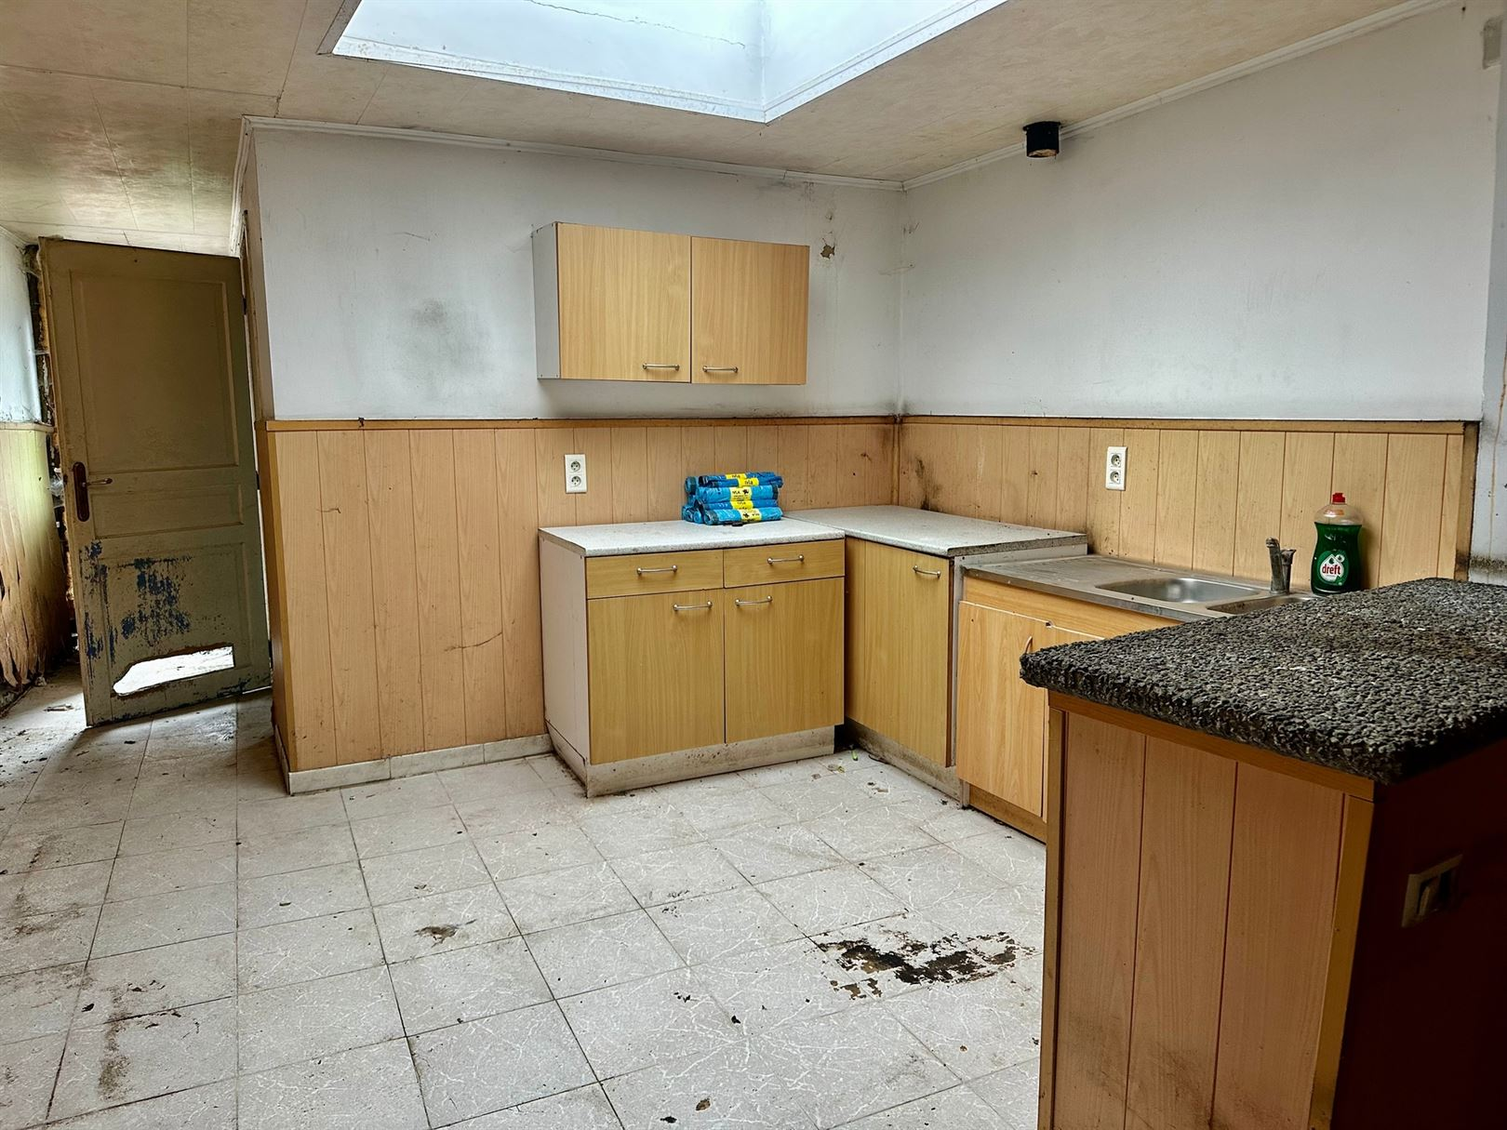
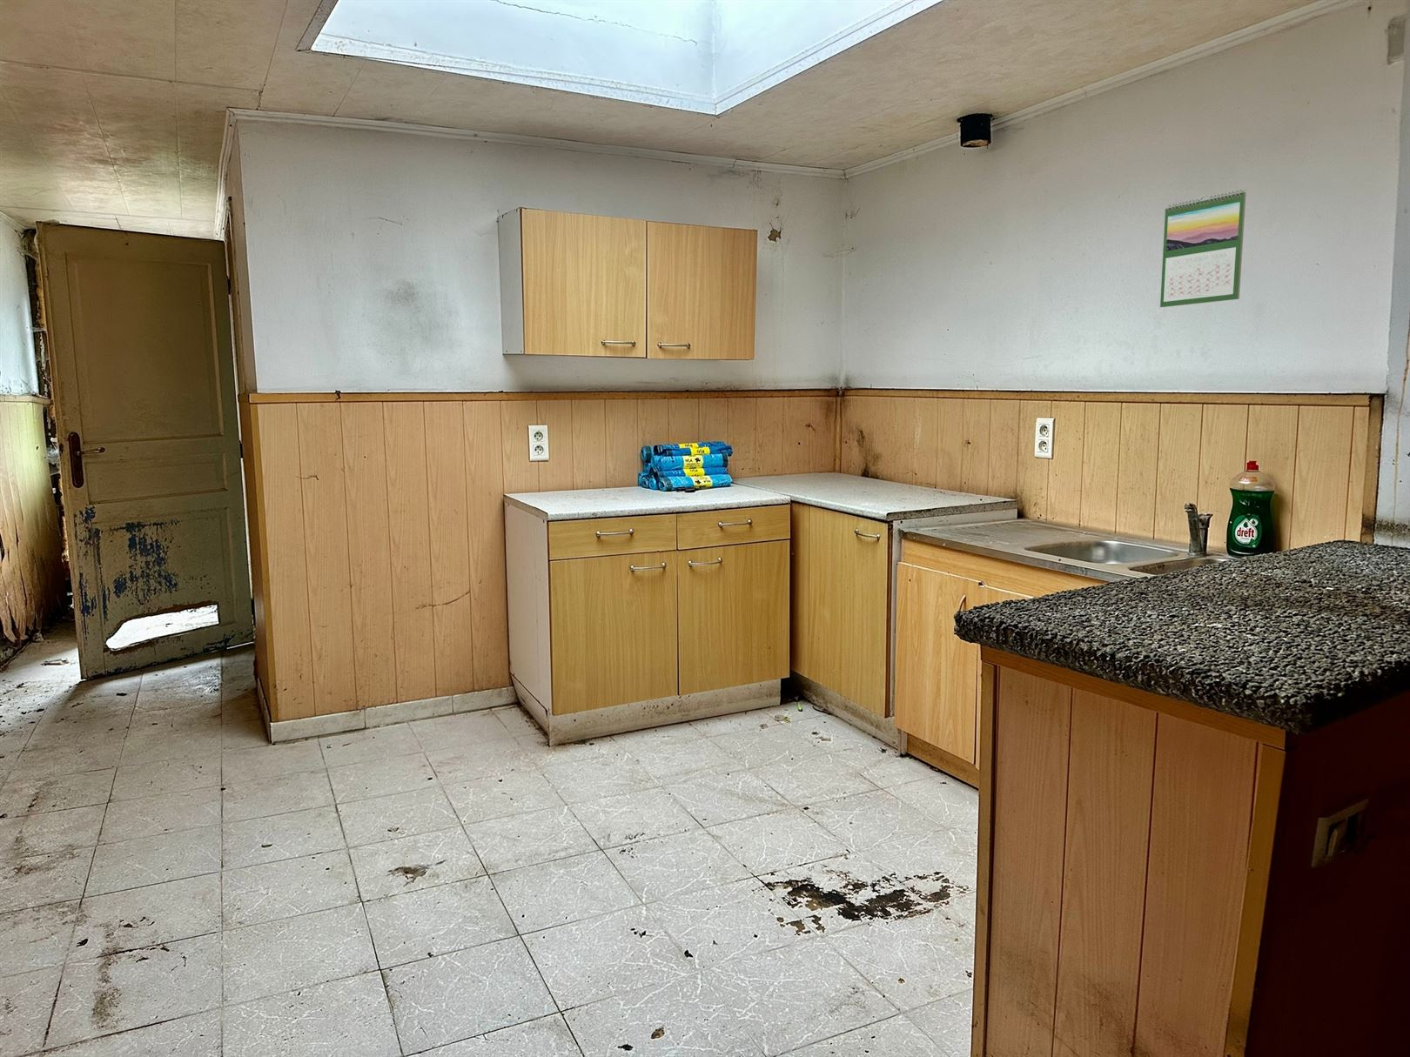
+ calendar [1159,189,1247,308]
